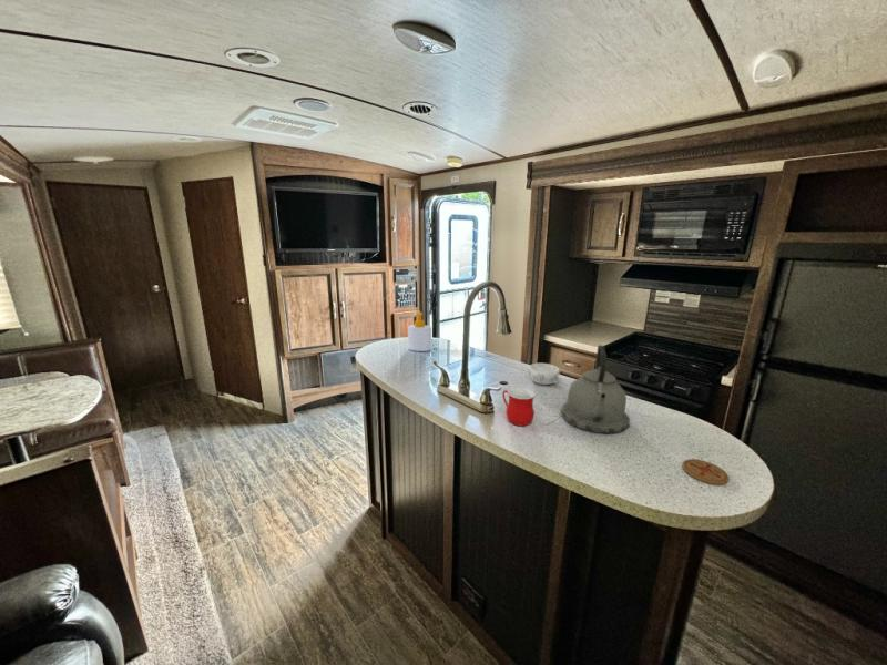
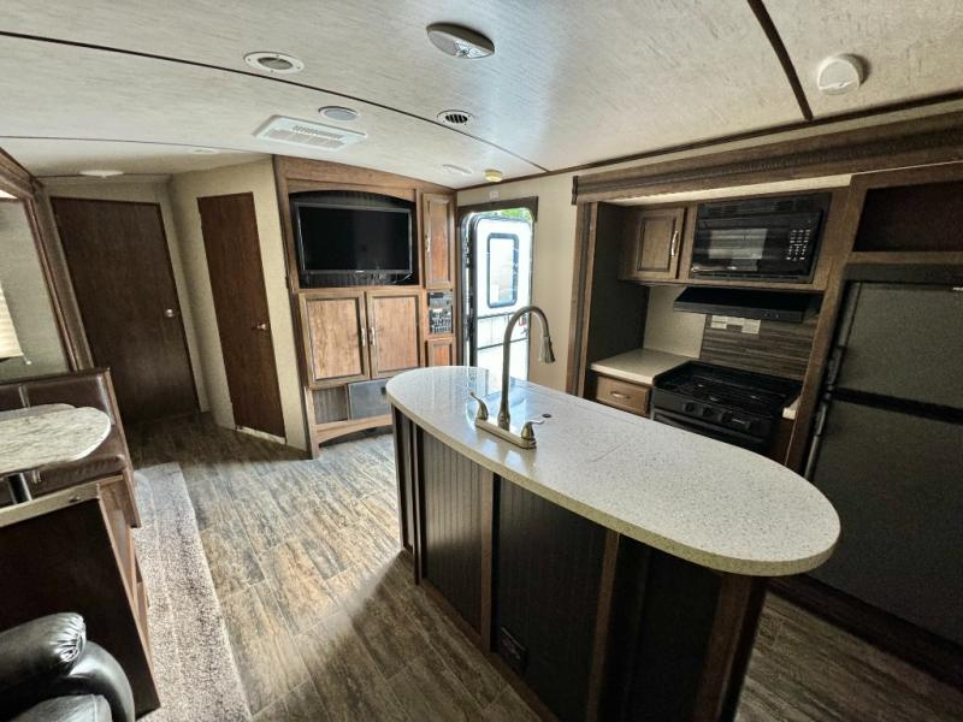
- decorative bowl [528,362,561,386]
- coaster [682,458,730,485]
- mug [501,387,537,427]
- soap bottle [407,311,432,352]
- kettle [560,344,631,434]
